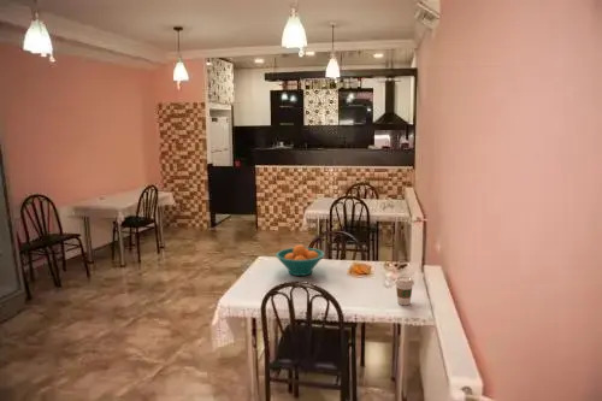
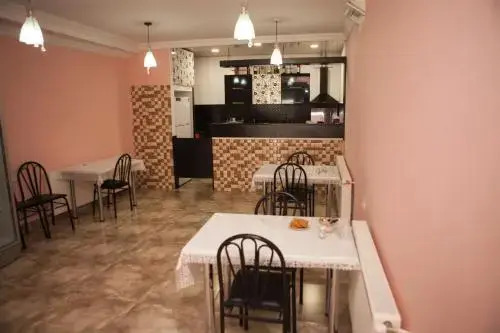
- fruit bowl [275,243,325,277]
- coffee cup [394,275,415,306]
